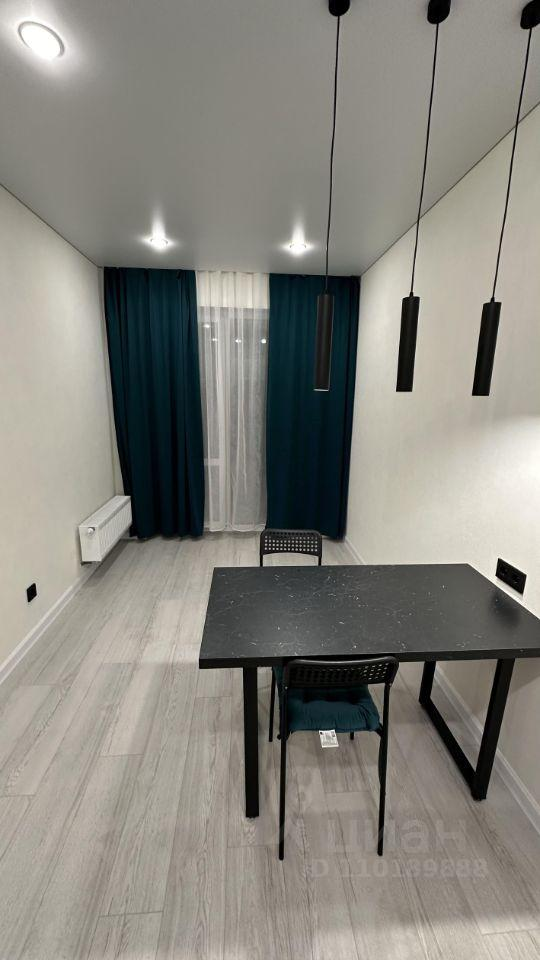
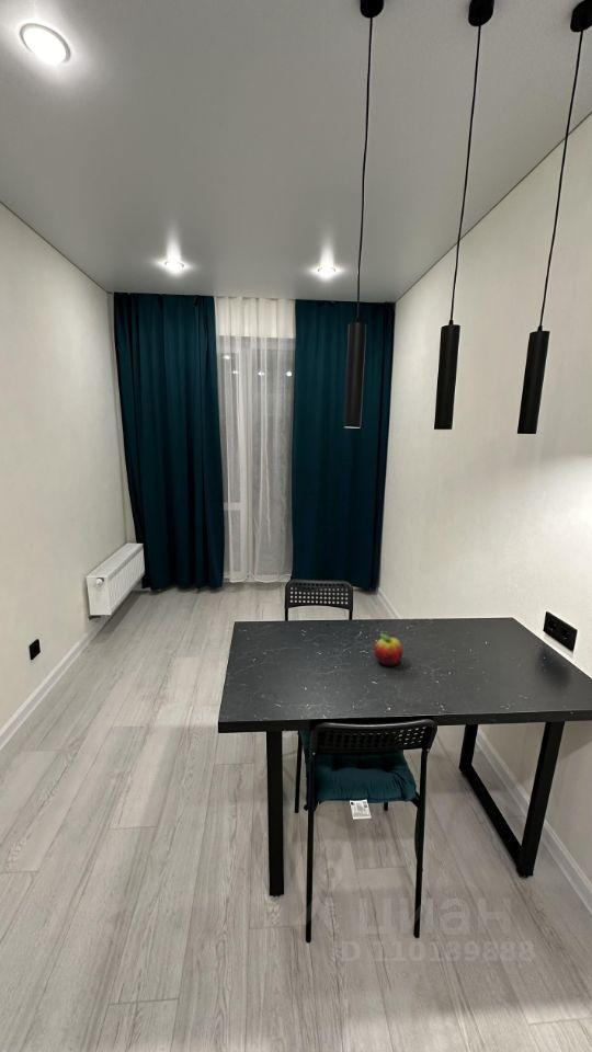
+ fruit [373,632,403,666]
